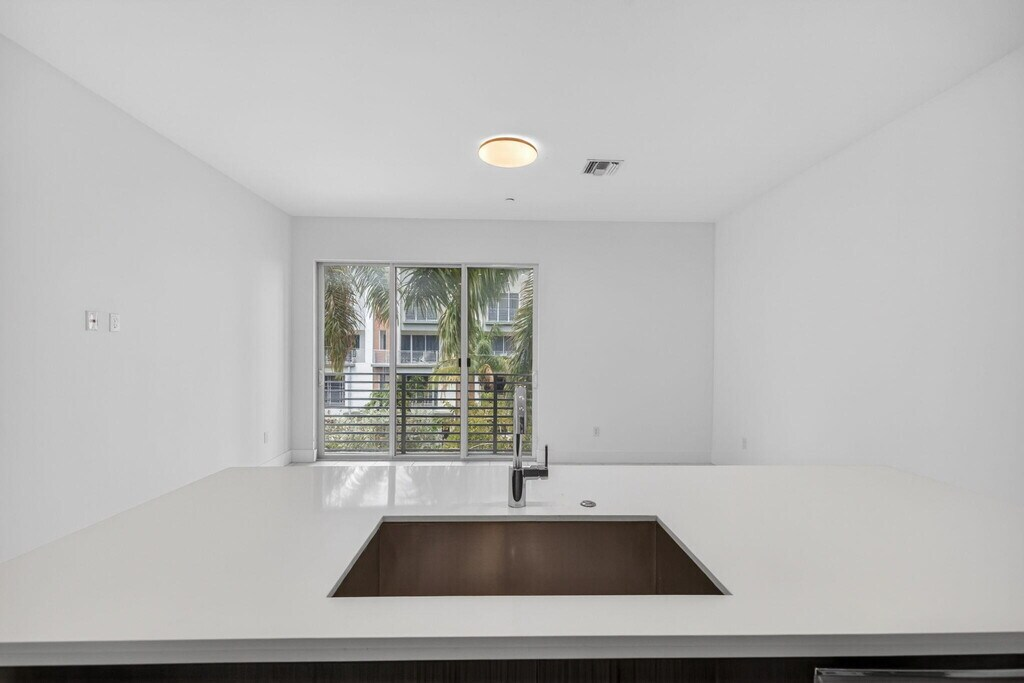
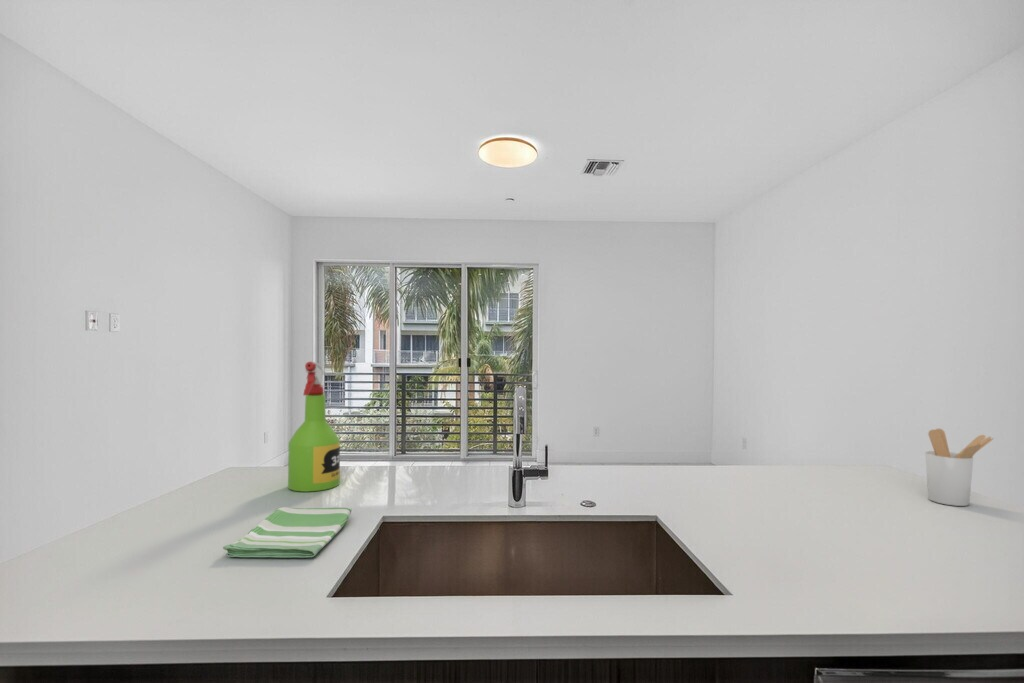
+ spray bottle [287,361,341,493]
+ dish towel [222,506,353,559]
+ utensil holder [924,428,995,507]
